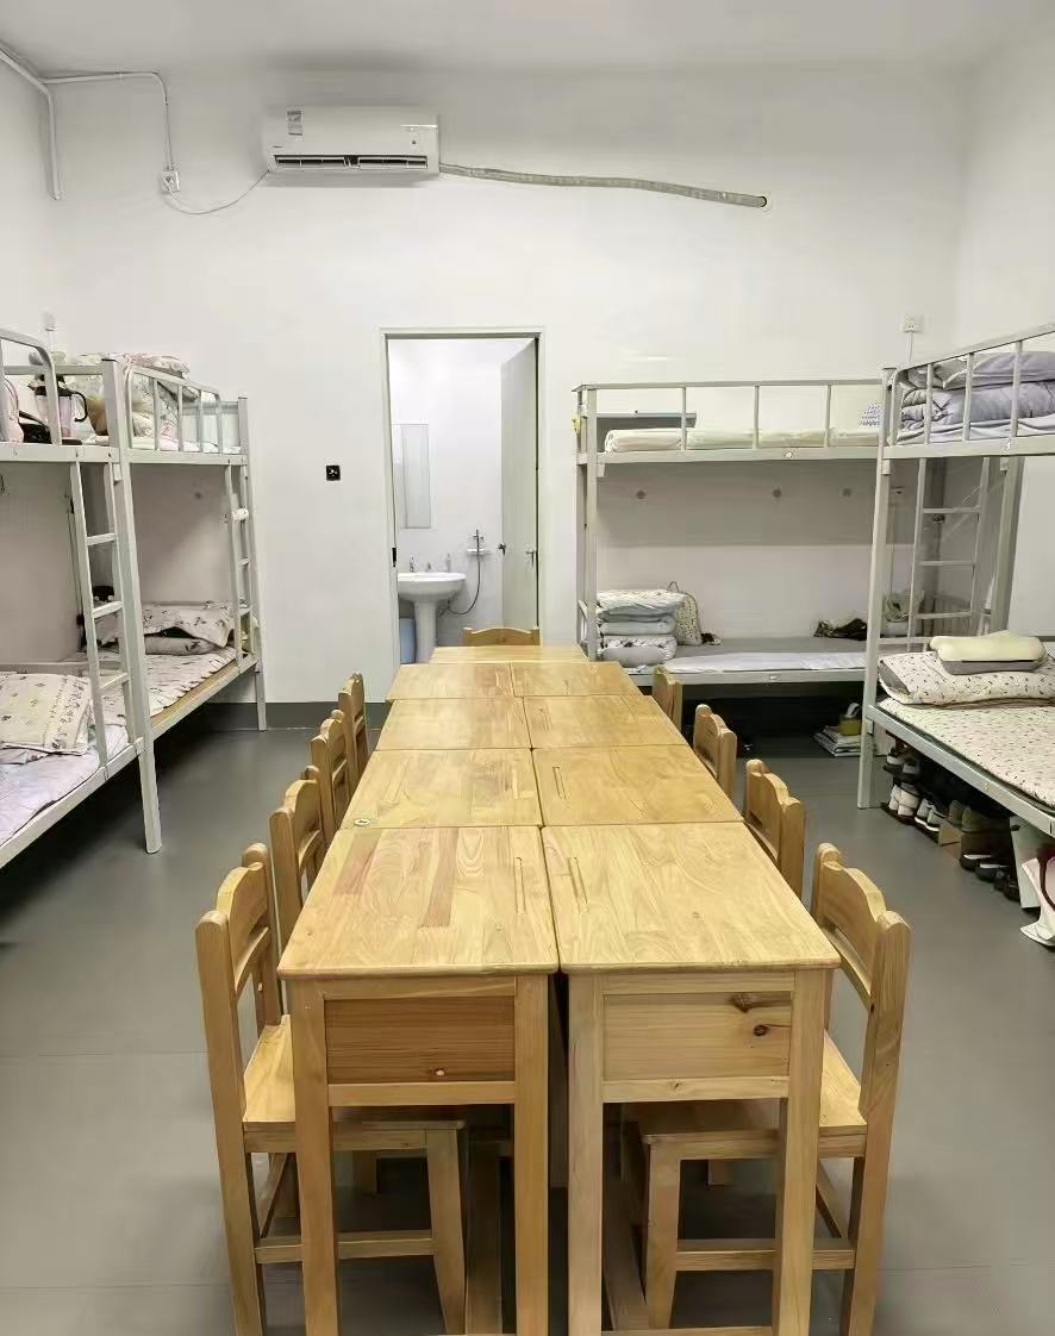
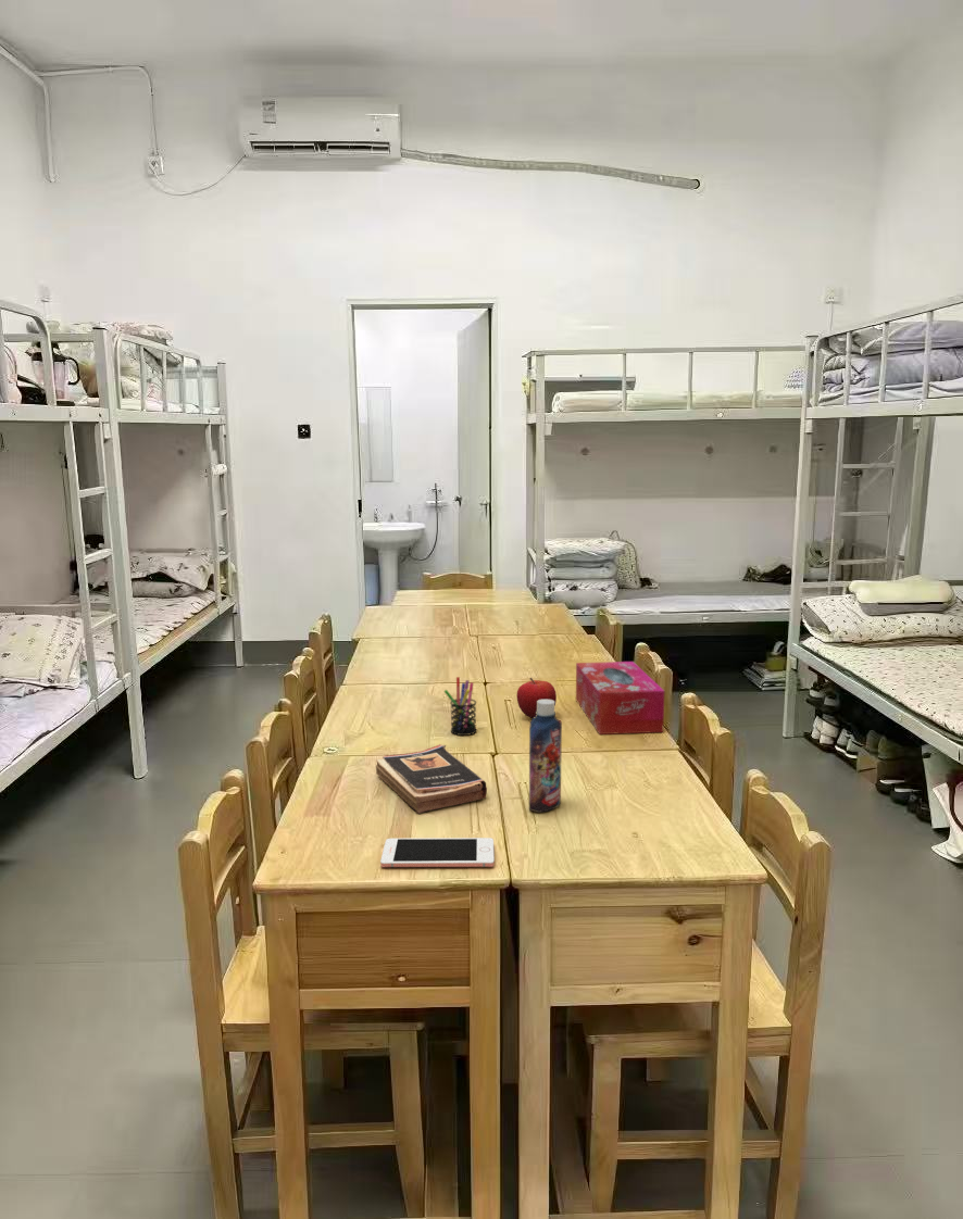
+ pen holder [443,676,477,737]
+ cell phone [379,837,496,868]
+ tissue box [575,661,666,736]
+ fruit [515,677,558,719]
+ bottle [528,700,563,814]
+ book [375,743,488,815]
